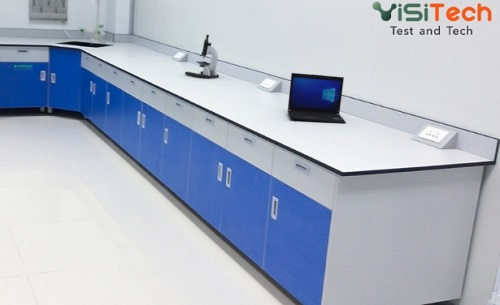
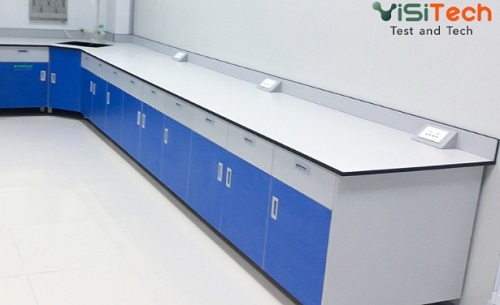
- laptop [286,72,347,124]
- microscope [184,34,220,79]
